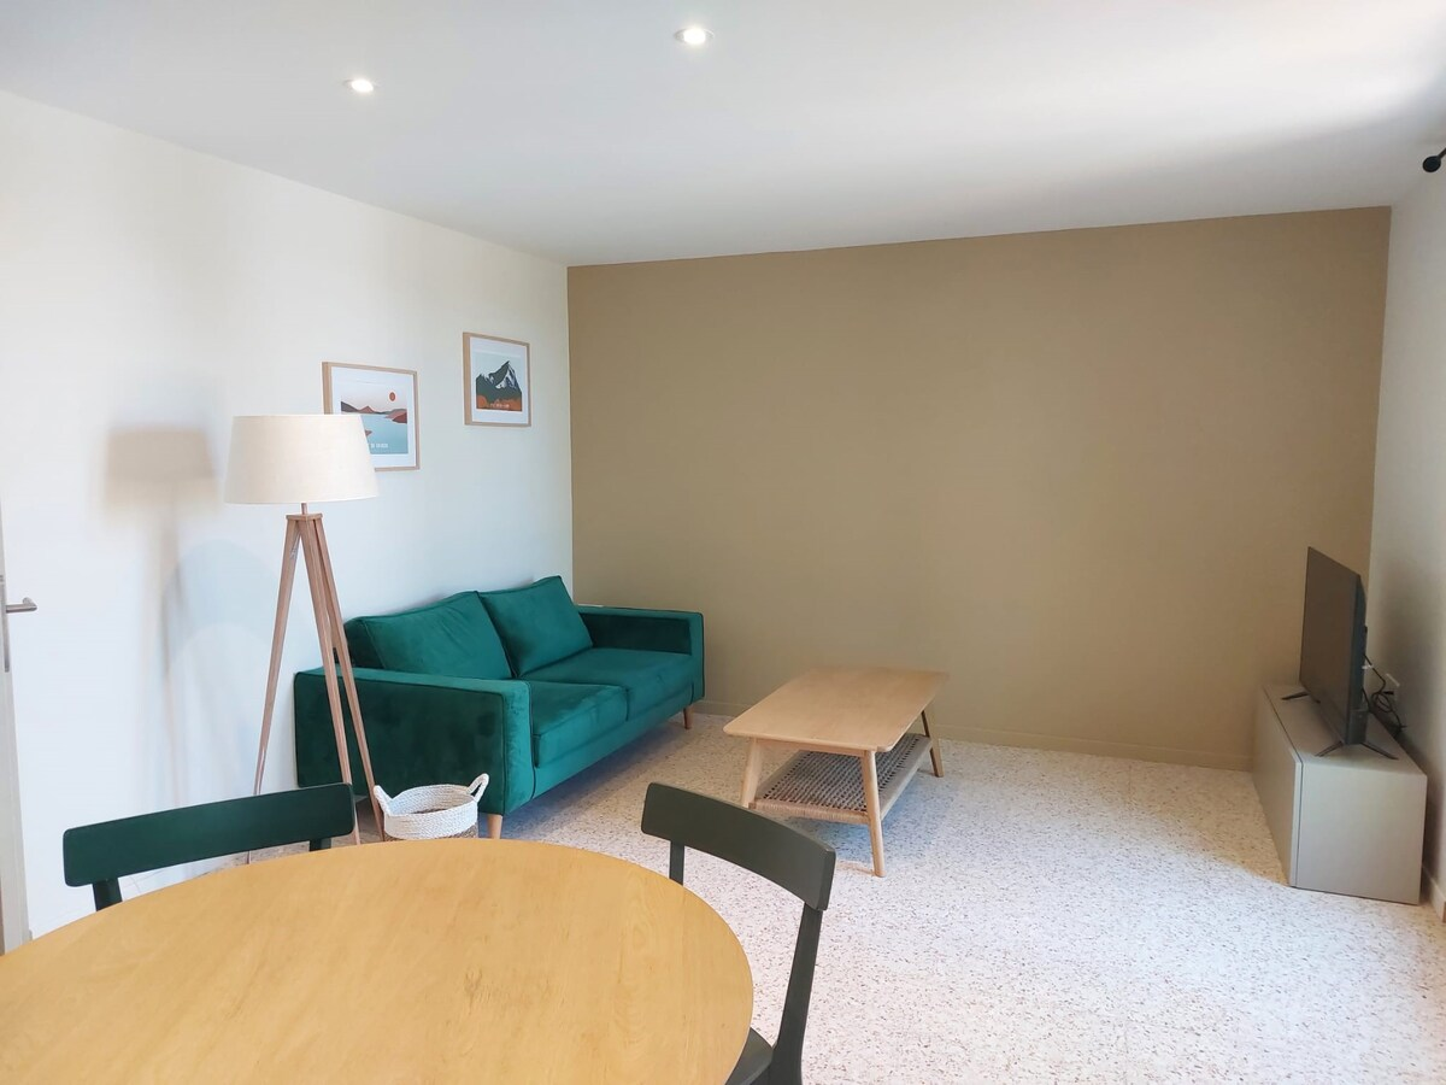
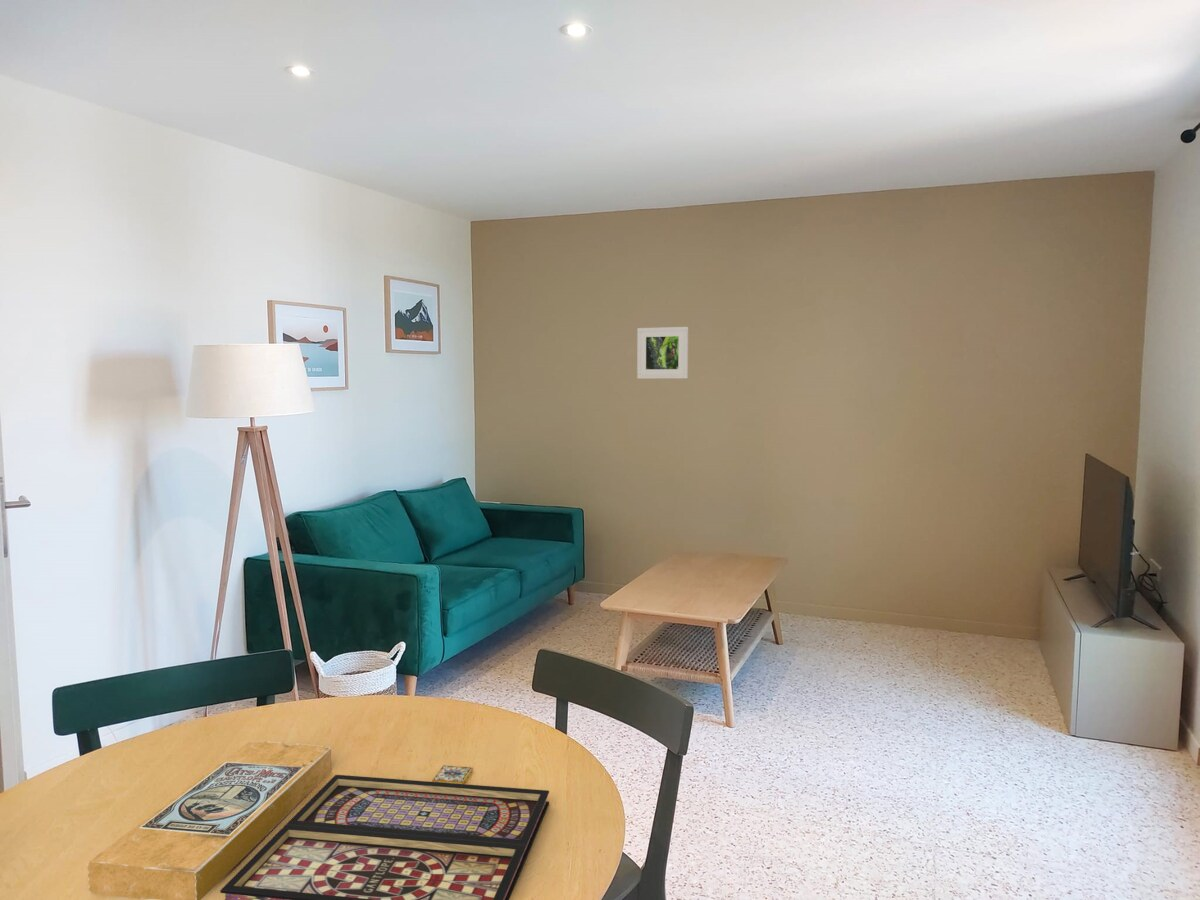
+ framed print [636,326,689,380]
+ board game [86,741,550,900]
